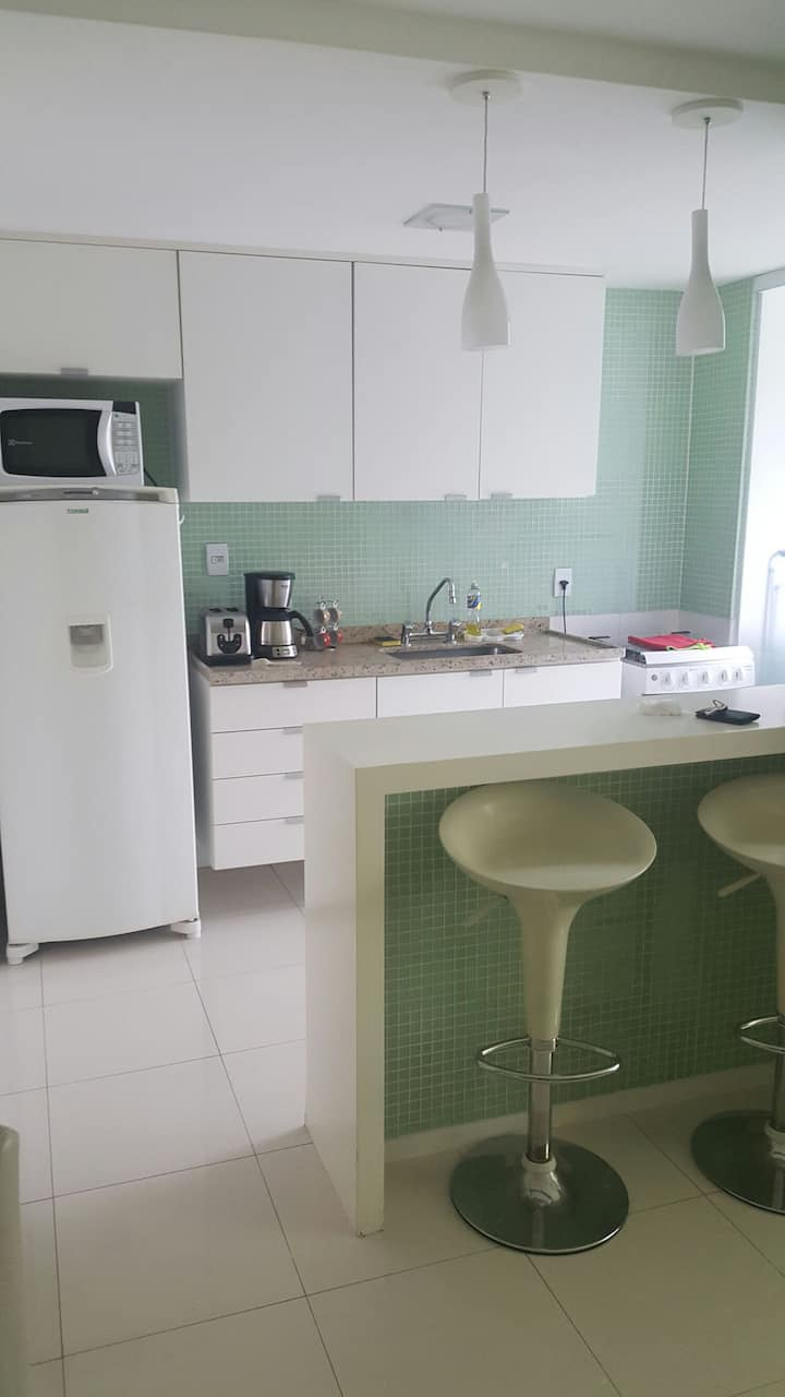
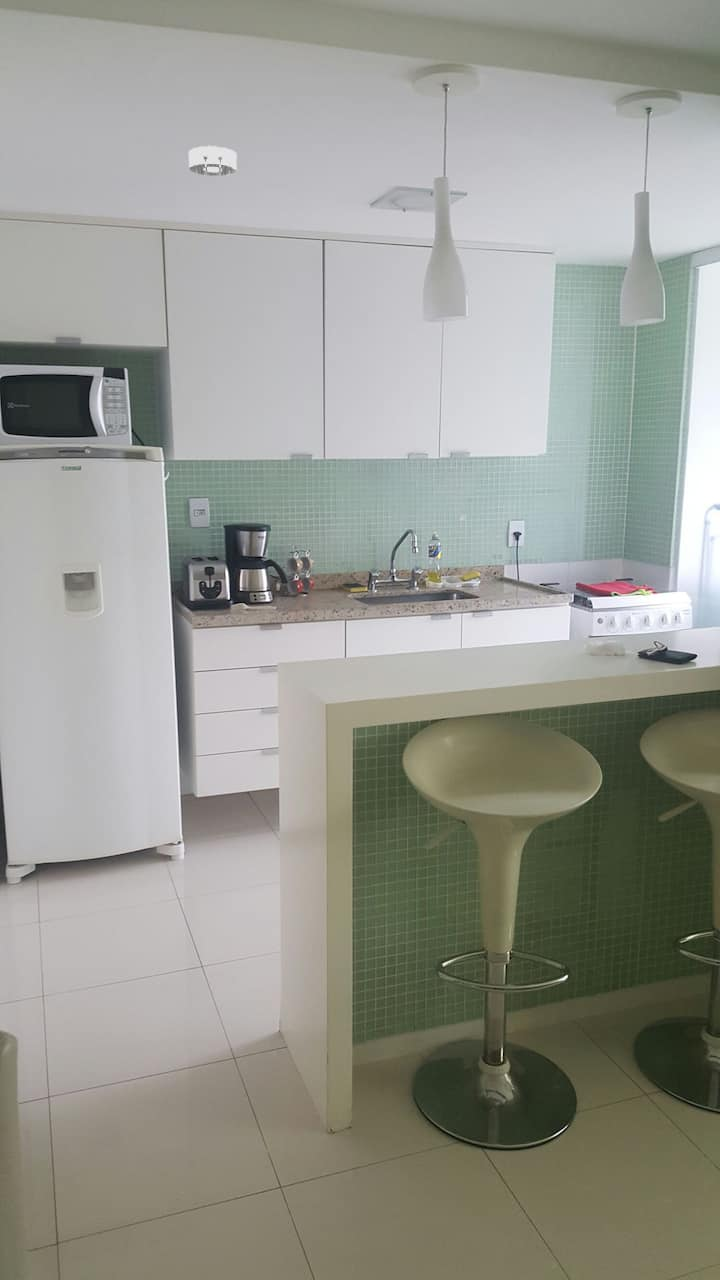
+ smoke detector [188,145,238,177]
